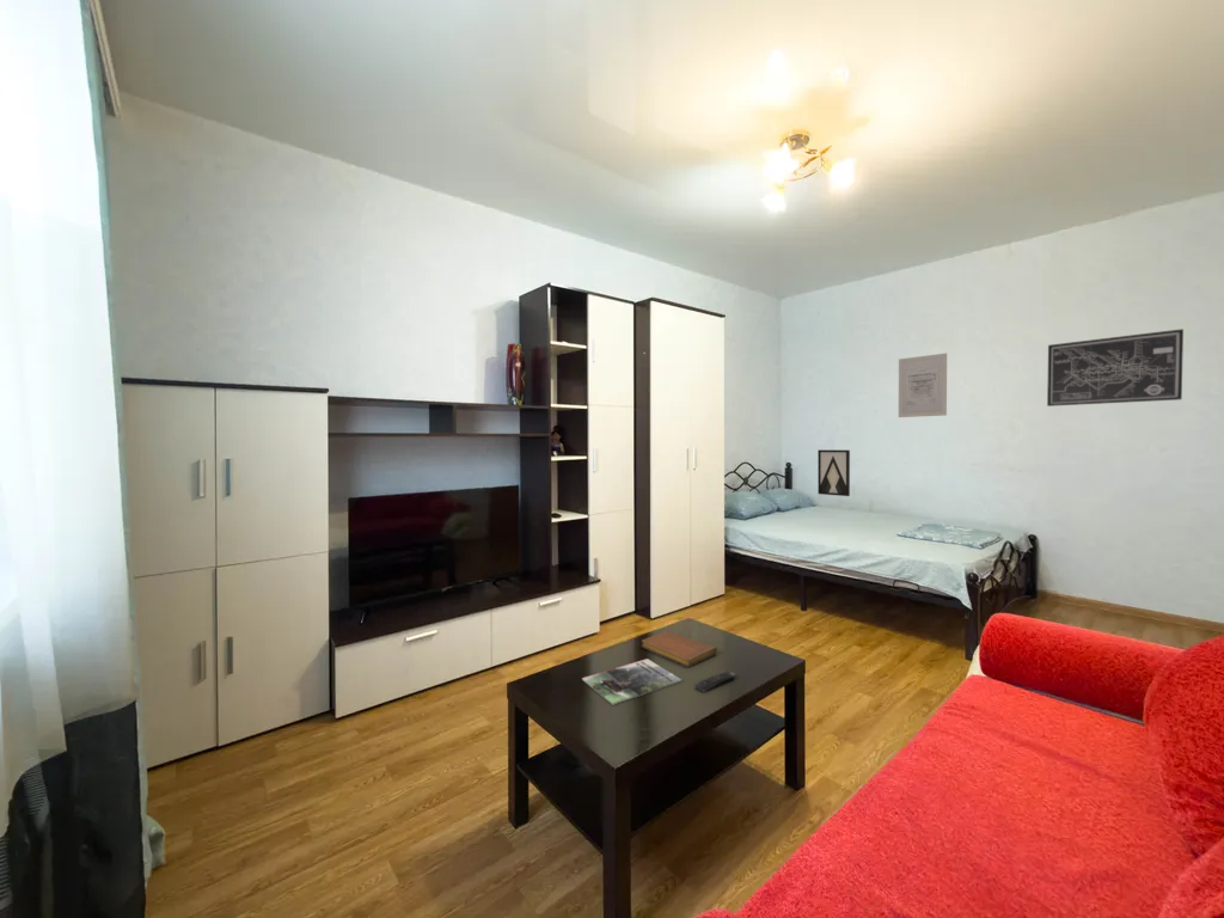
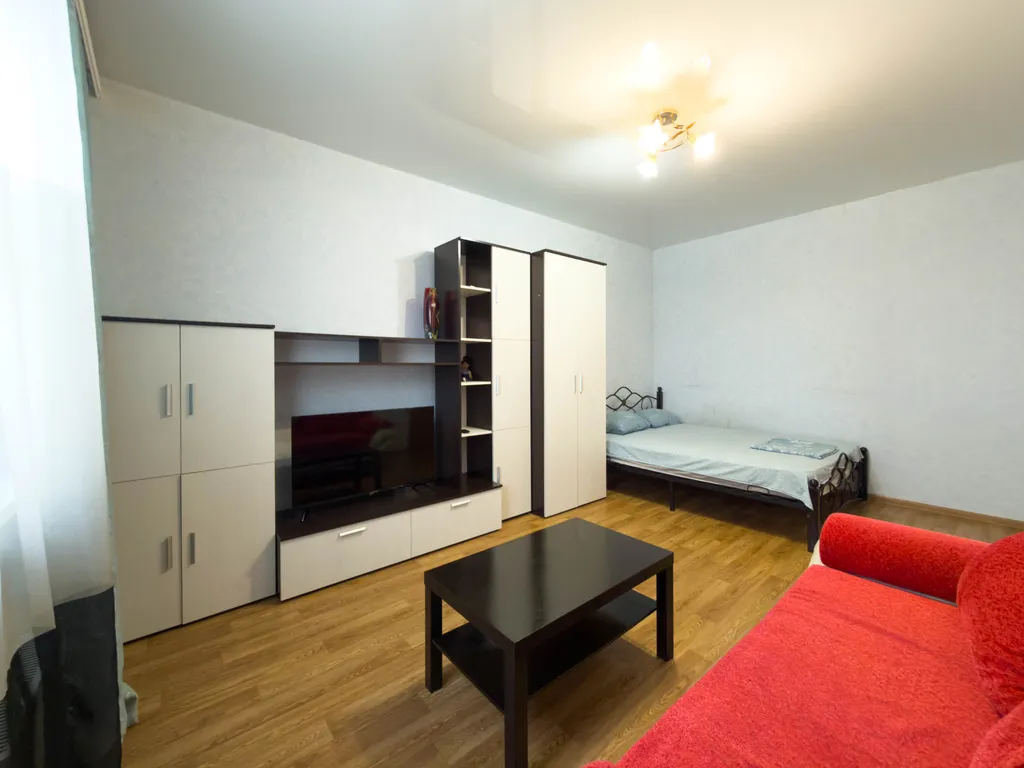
- wall art [816,448,851,497]
- remote control [693,671,736,693]
- magazine [581,657,683,706]
- wall art [1046,328,1185,408]
- wall art [898,353,948,418]
- notebook [641,629,718,668]
